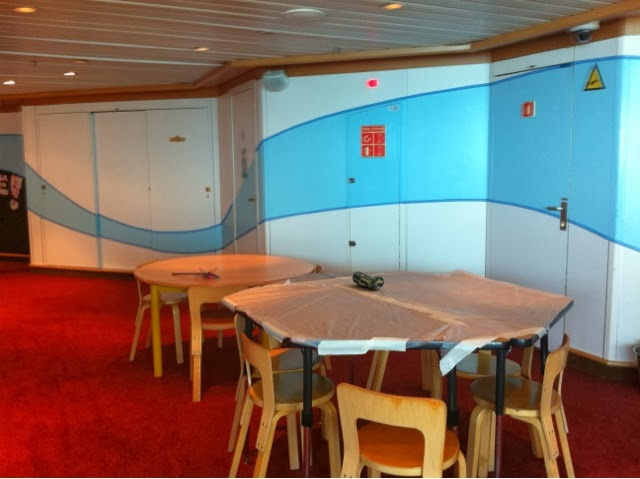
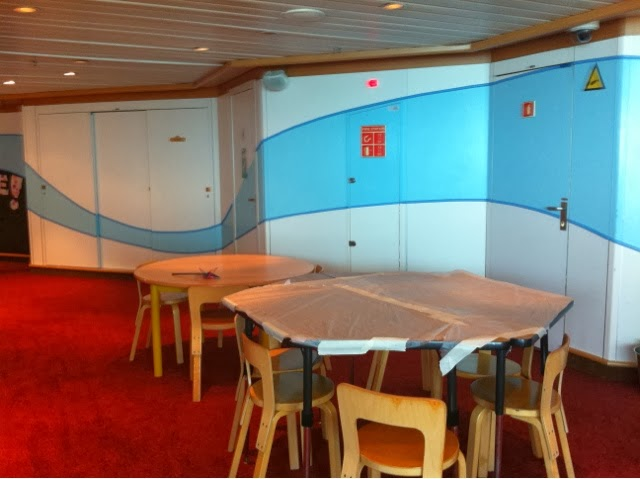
- pencil case [351,271,385,290]
